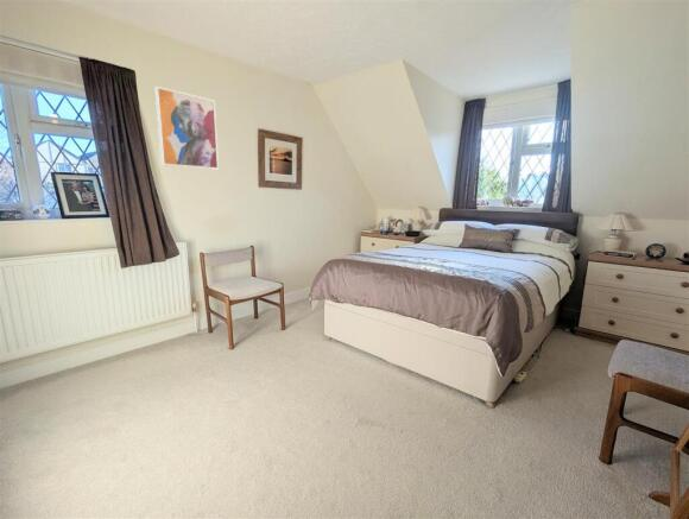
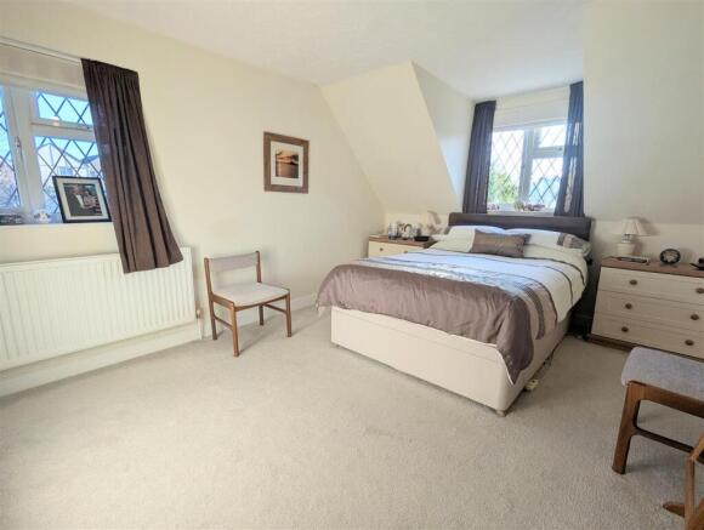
- wall art [153,86,220,170]
